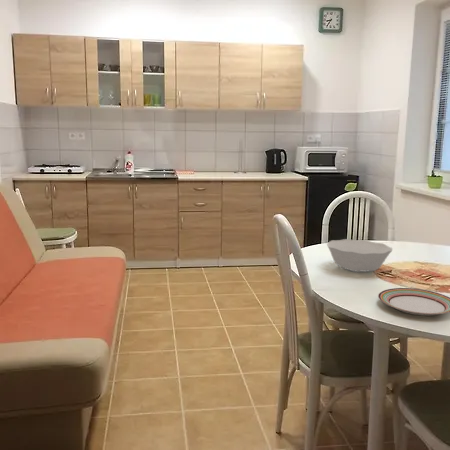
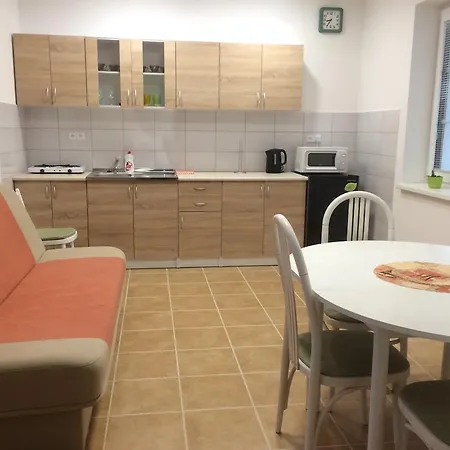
- plate [377,287,450,317]
- bowl [326,238,393,273]
